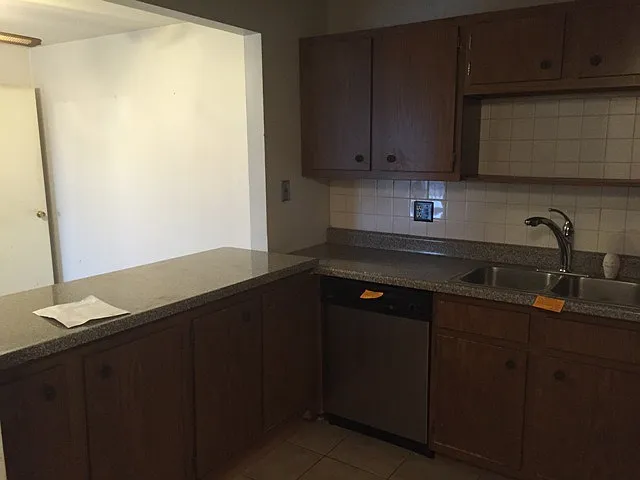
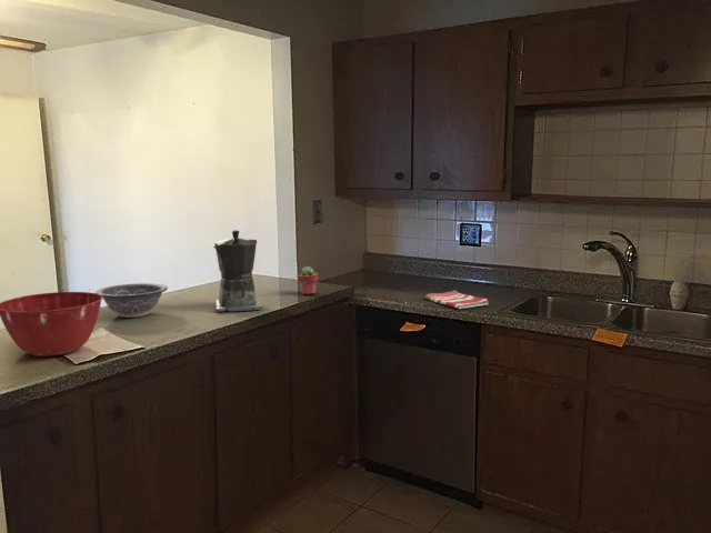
+ potted succulent [297,265,320,295]
+ coffee maker [213,229,262,313]
+ decorative bowl [94,282,169,319]
+ mixing bowl [0,291,103,358]
+ dish towel [423,290,489,310]
